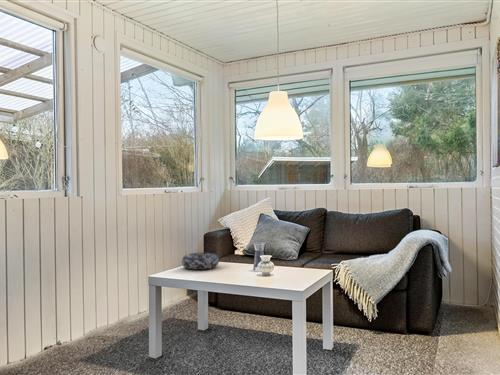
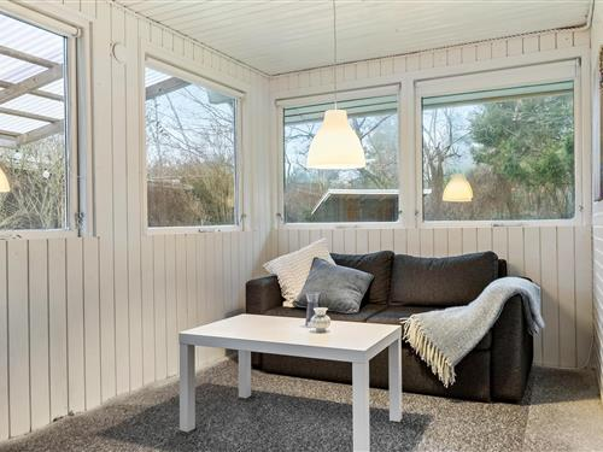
- decorative bowl [181,252,220,271]
